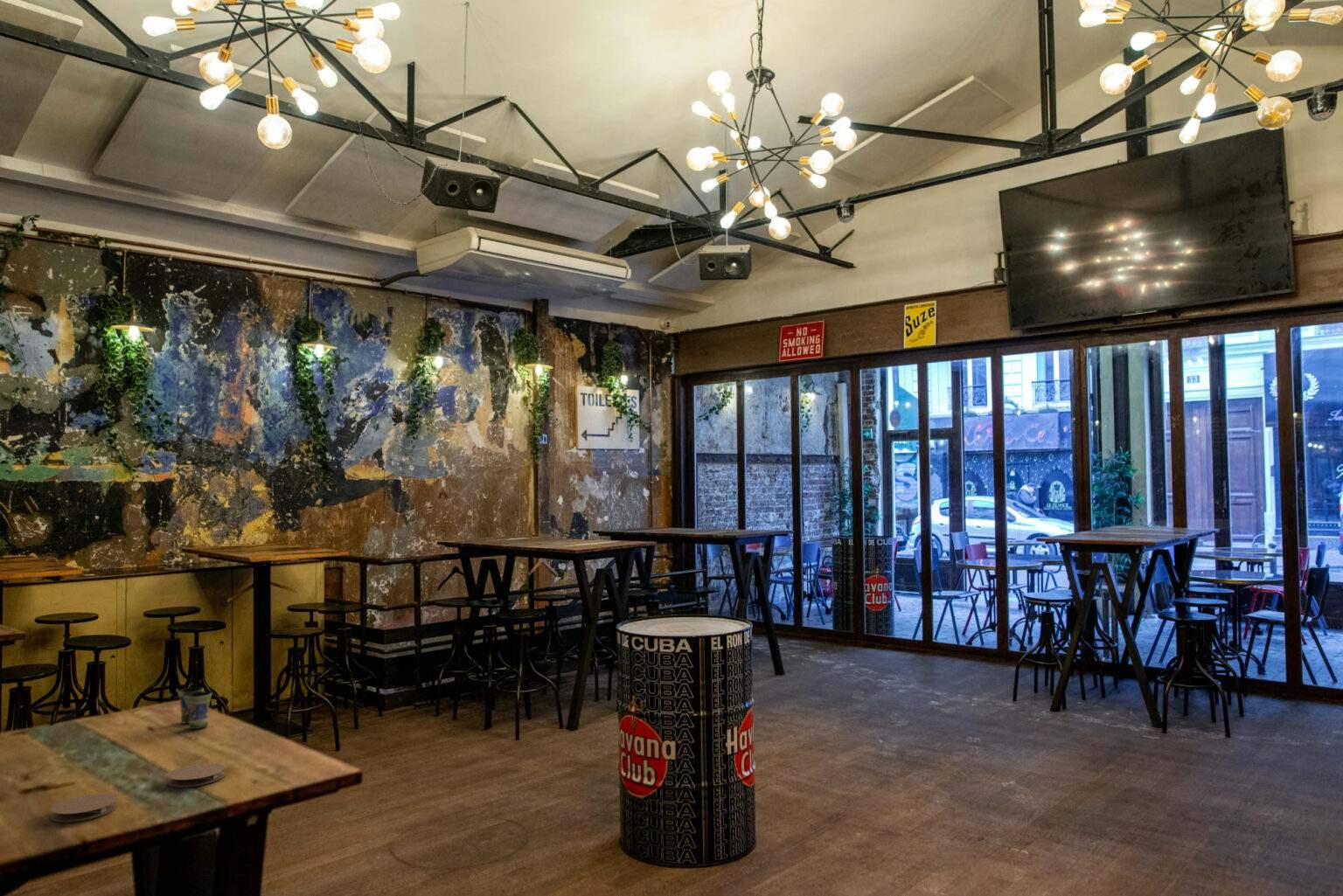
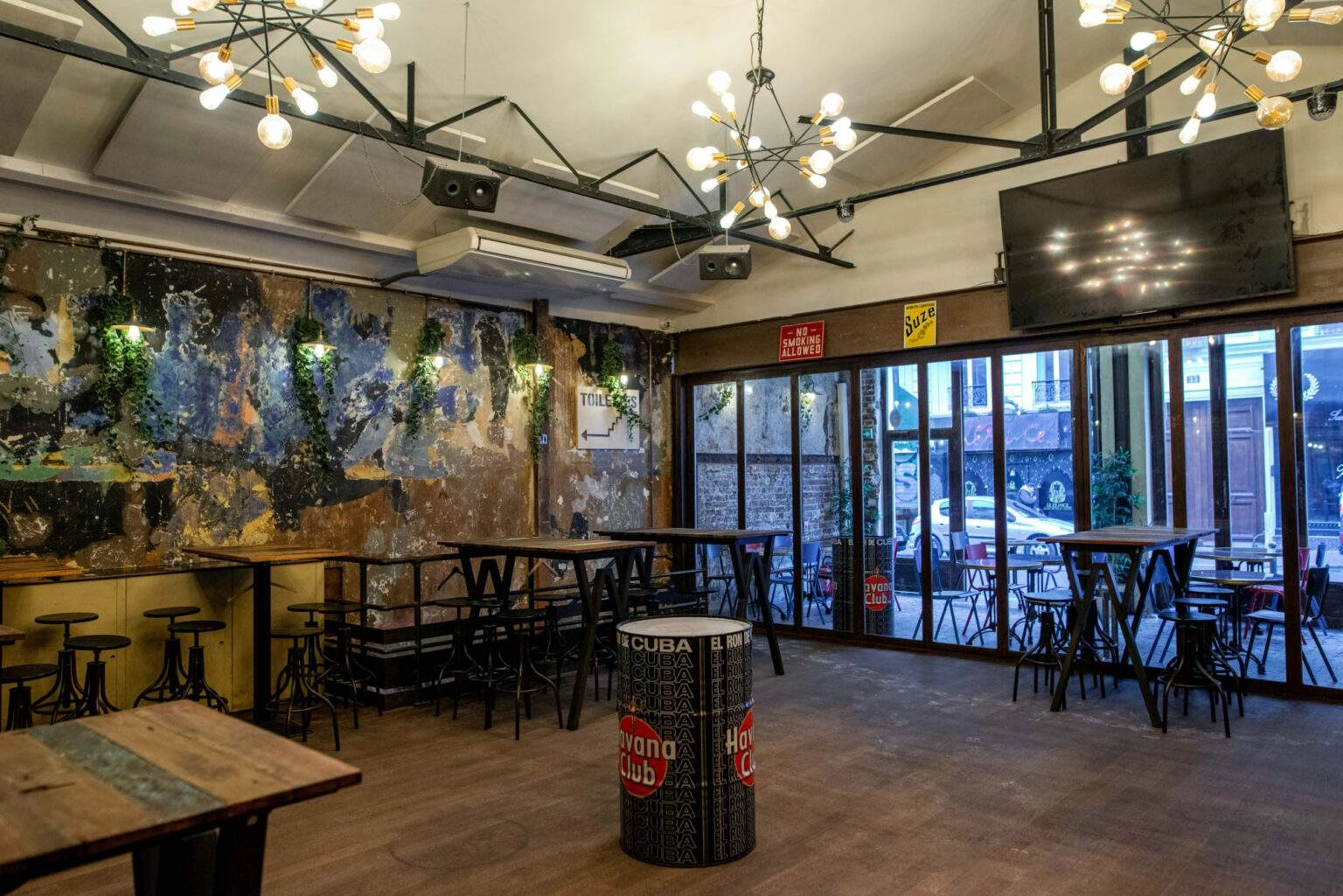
- coaster [50,793,118,823]
- coaster [166,762,226,788]
- cup [177,686,212,730]
